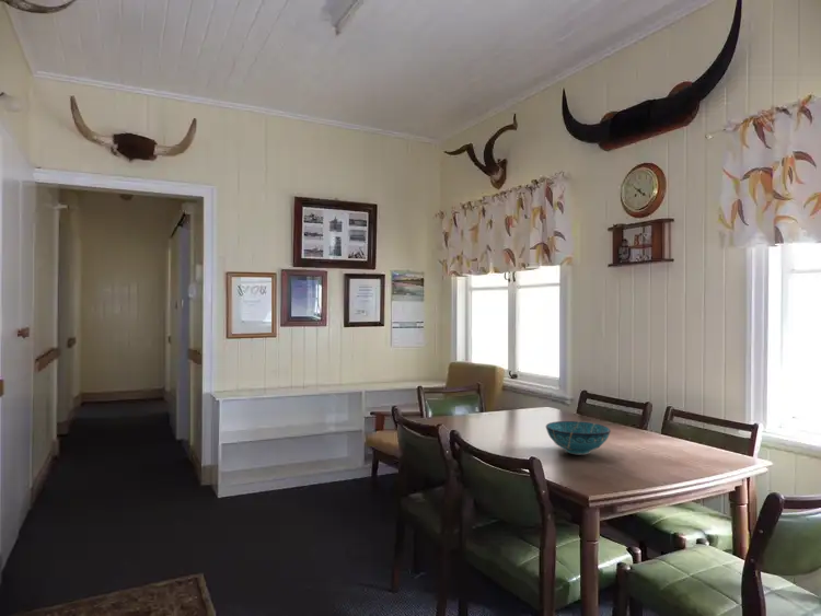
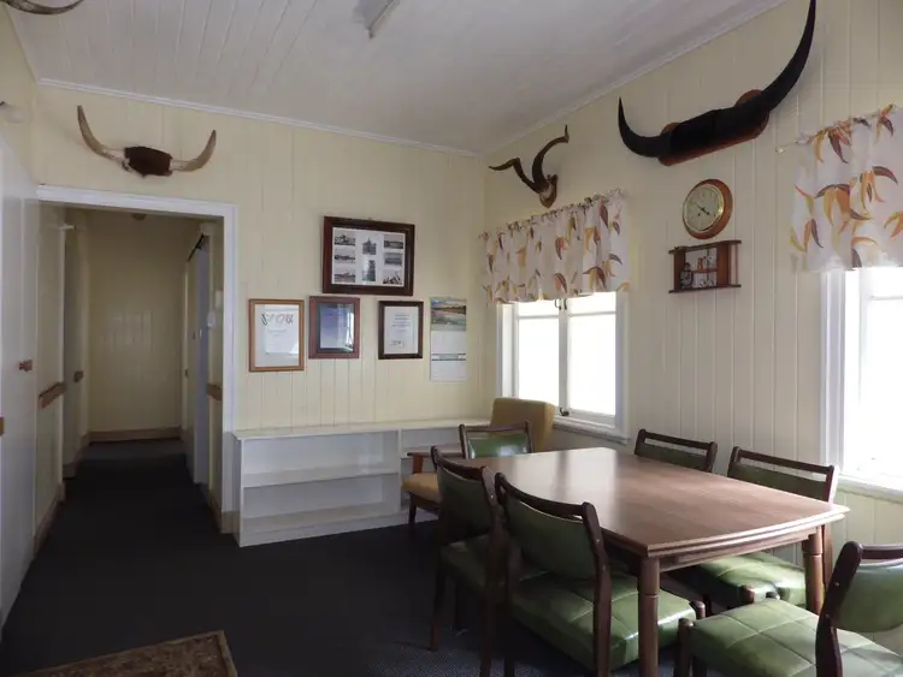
- bowl [545,420,612,456]
